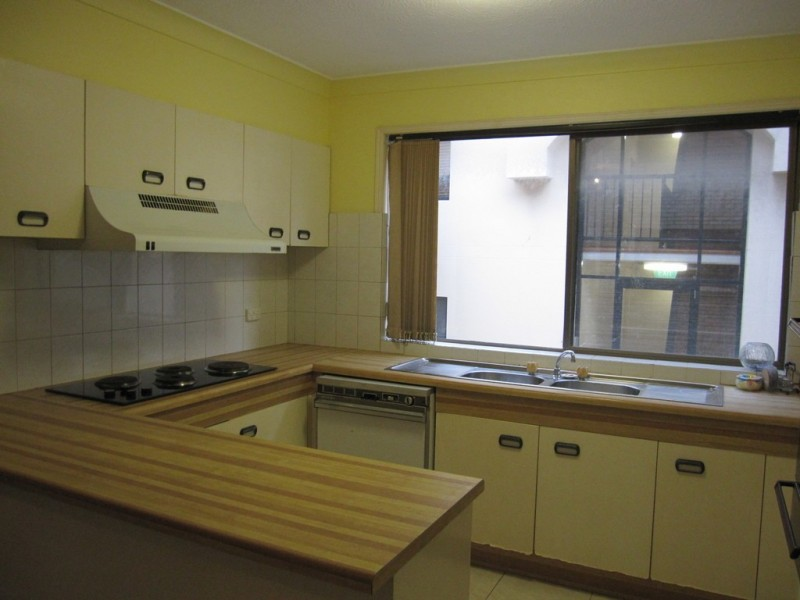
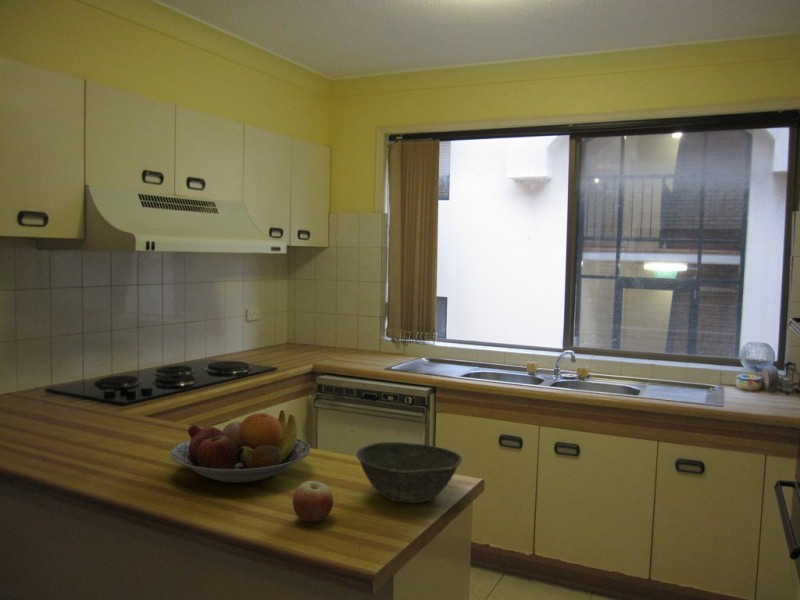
+ fruit bowl [169,409,311,484]
+ apple [292,480,334,523]
+ bowl [355,441,463,504]
